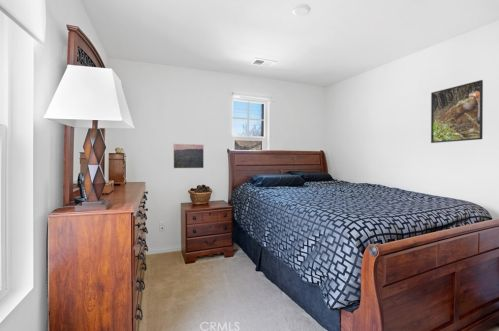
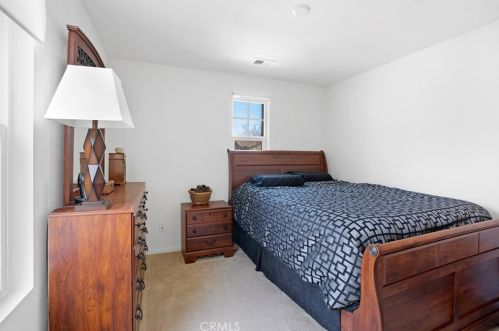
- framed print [430,79,484,144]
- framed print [172,143,205,169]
